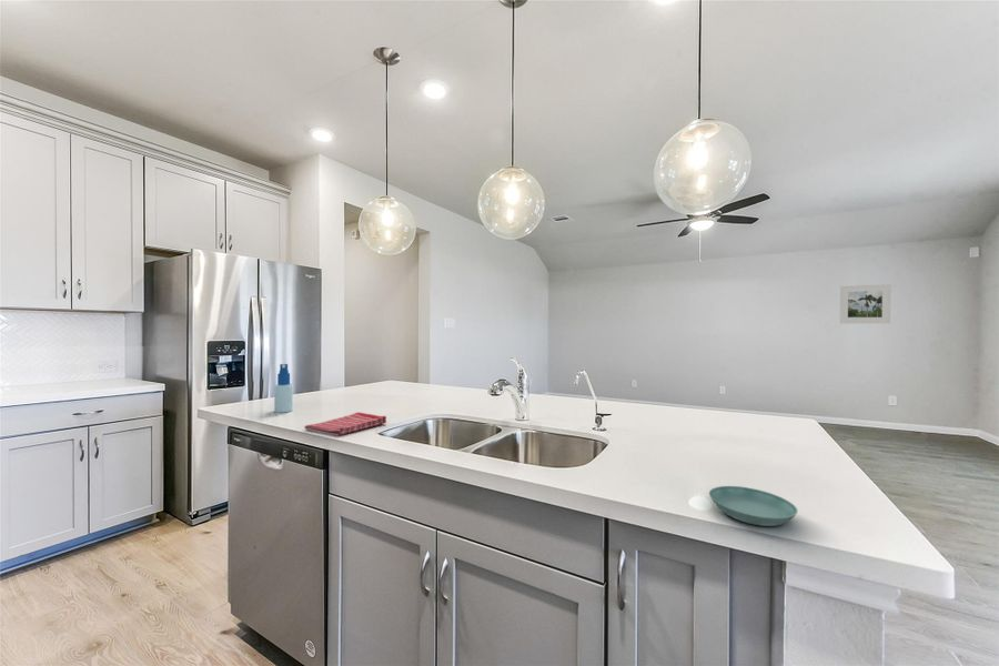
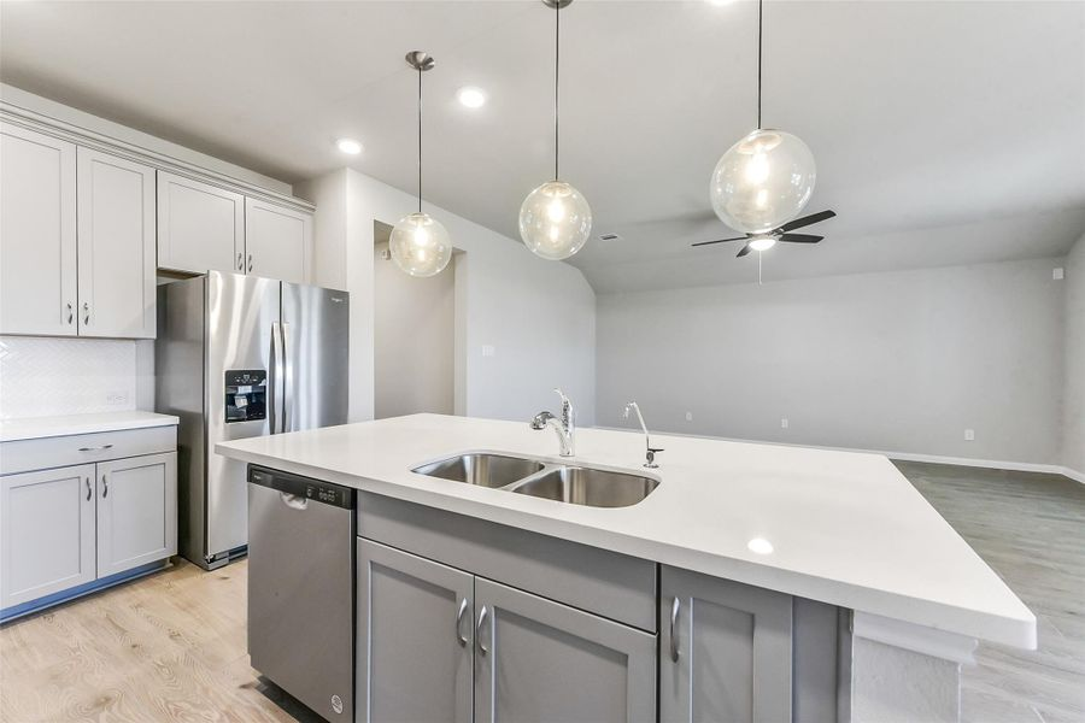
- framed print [839,283,891,324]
- spray bottle [273,363,294,414]
- dish towel [303,412,387,437]
- saucer [708,485,798,527]
